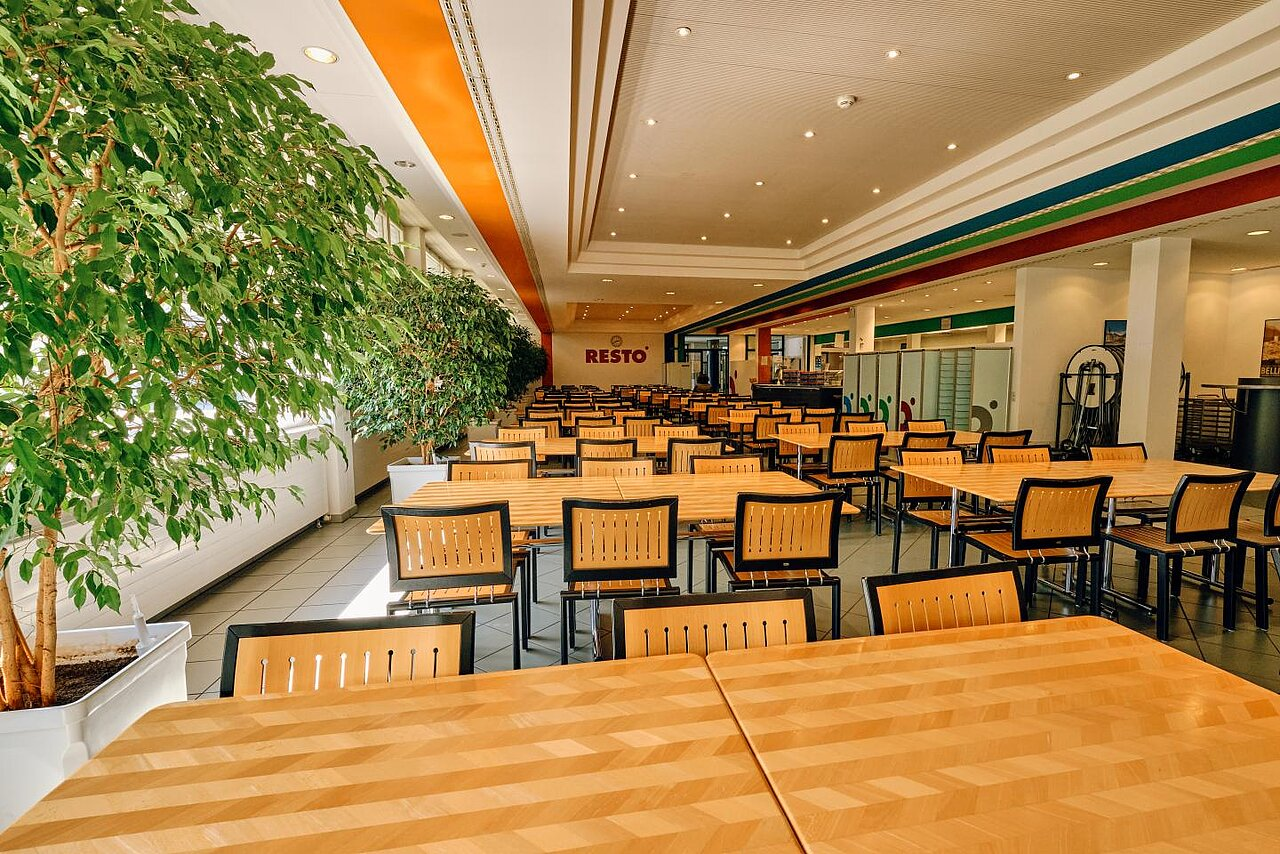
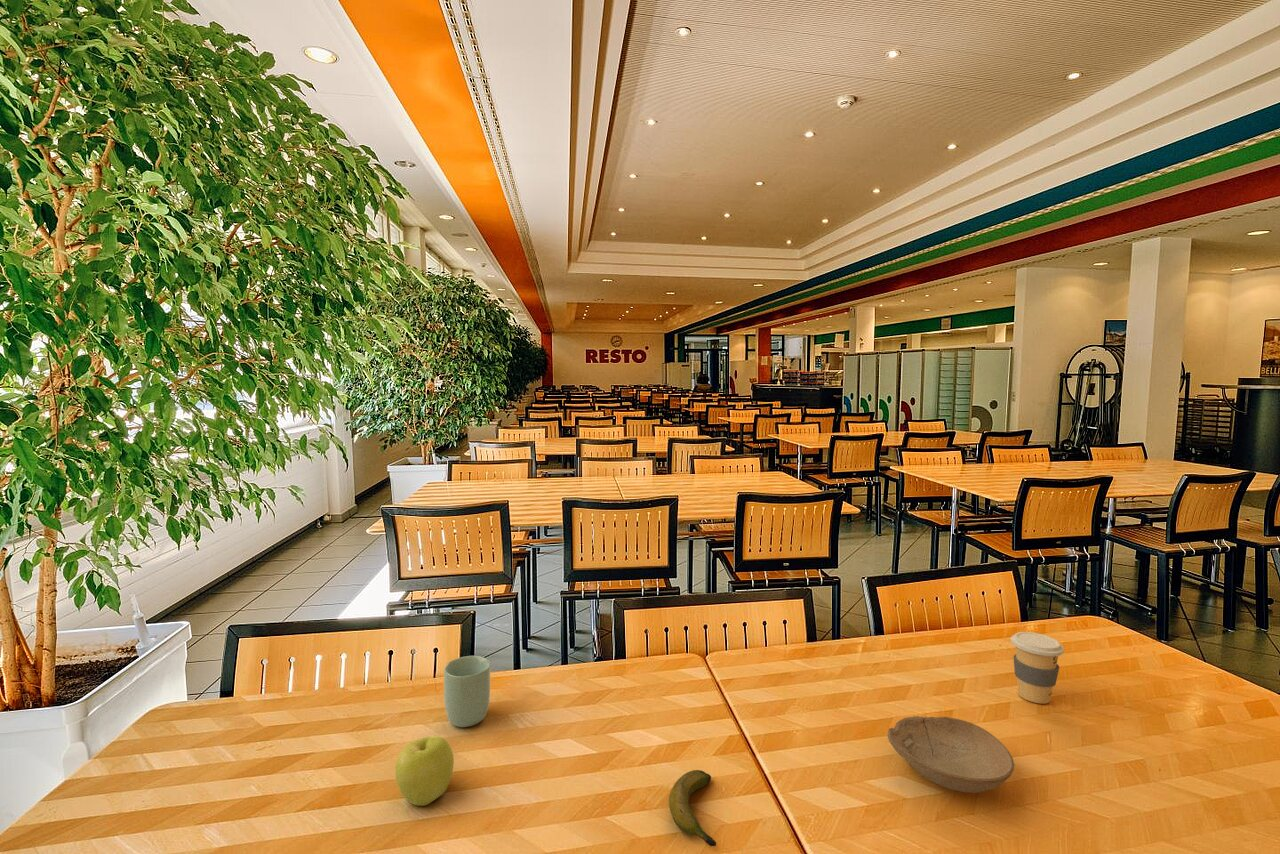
+ apple [395,736,455,807]
+ cup [443,655,491,728]
+ bowl [887,715,1015,794]
+ coffee cup [1010,631,1065,705]
+ banana [668,769,717,847]
